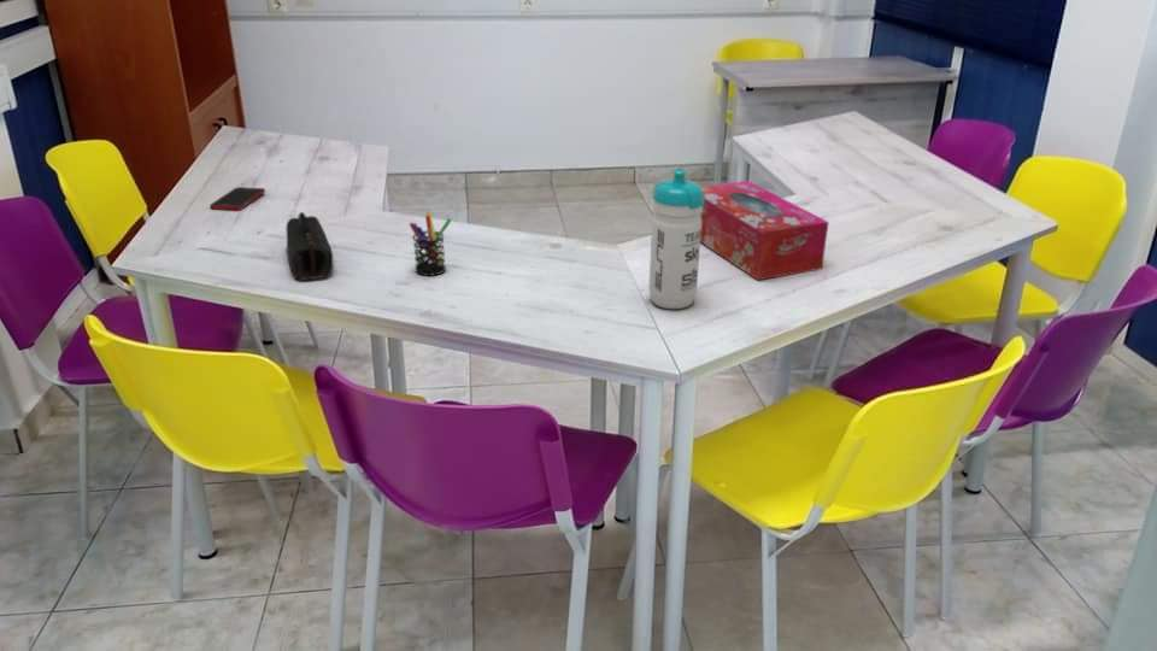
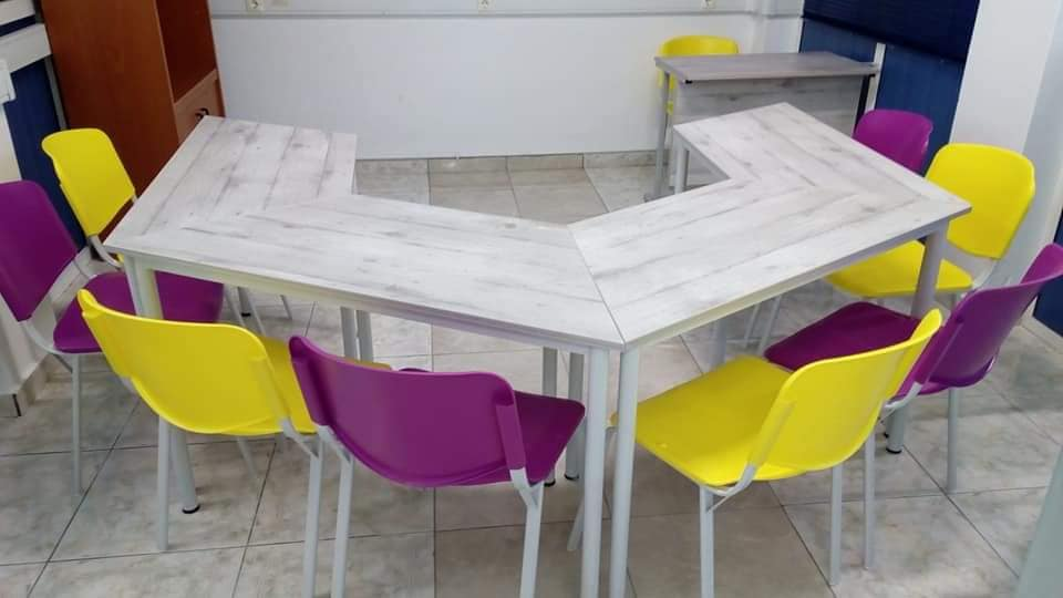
- cell phone [209,186,266,211]
- pencil case [286,211,334,282]
- water bottle [648,168,704,310]
- pen holder [409,209,452,277]
- tissue box [700,180,830,281]
